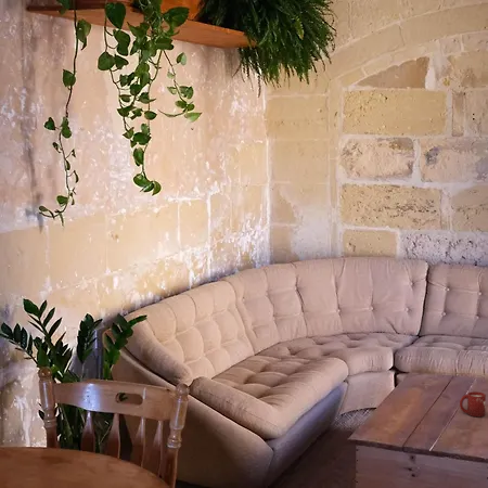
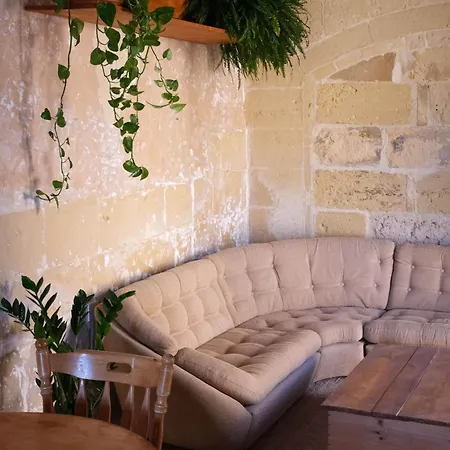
- cup [459,390,487,418]
